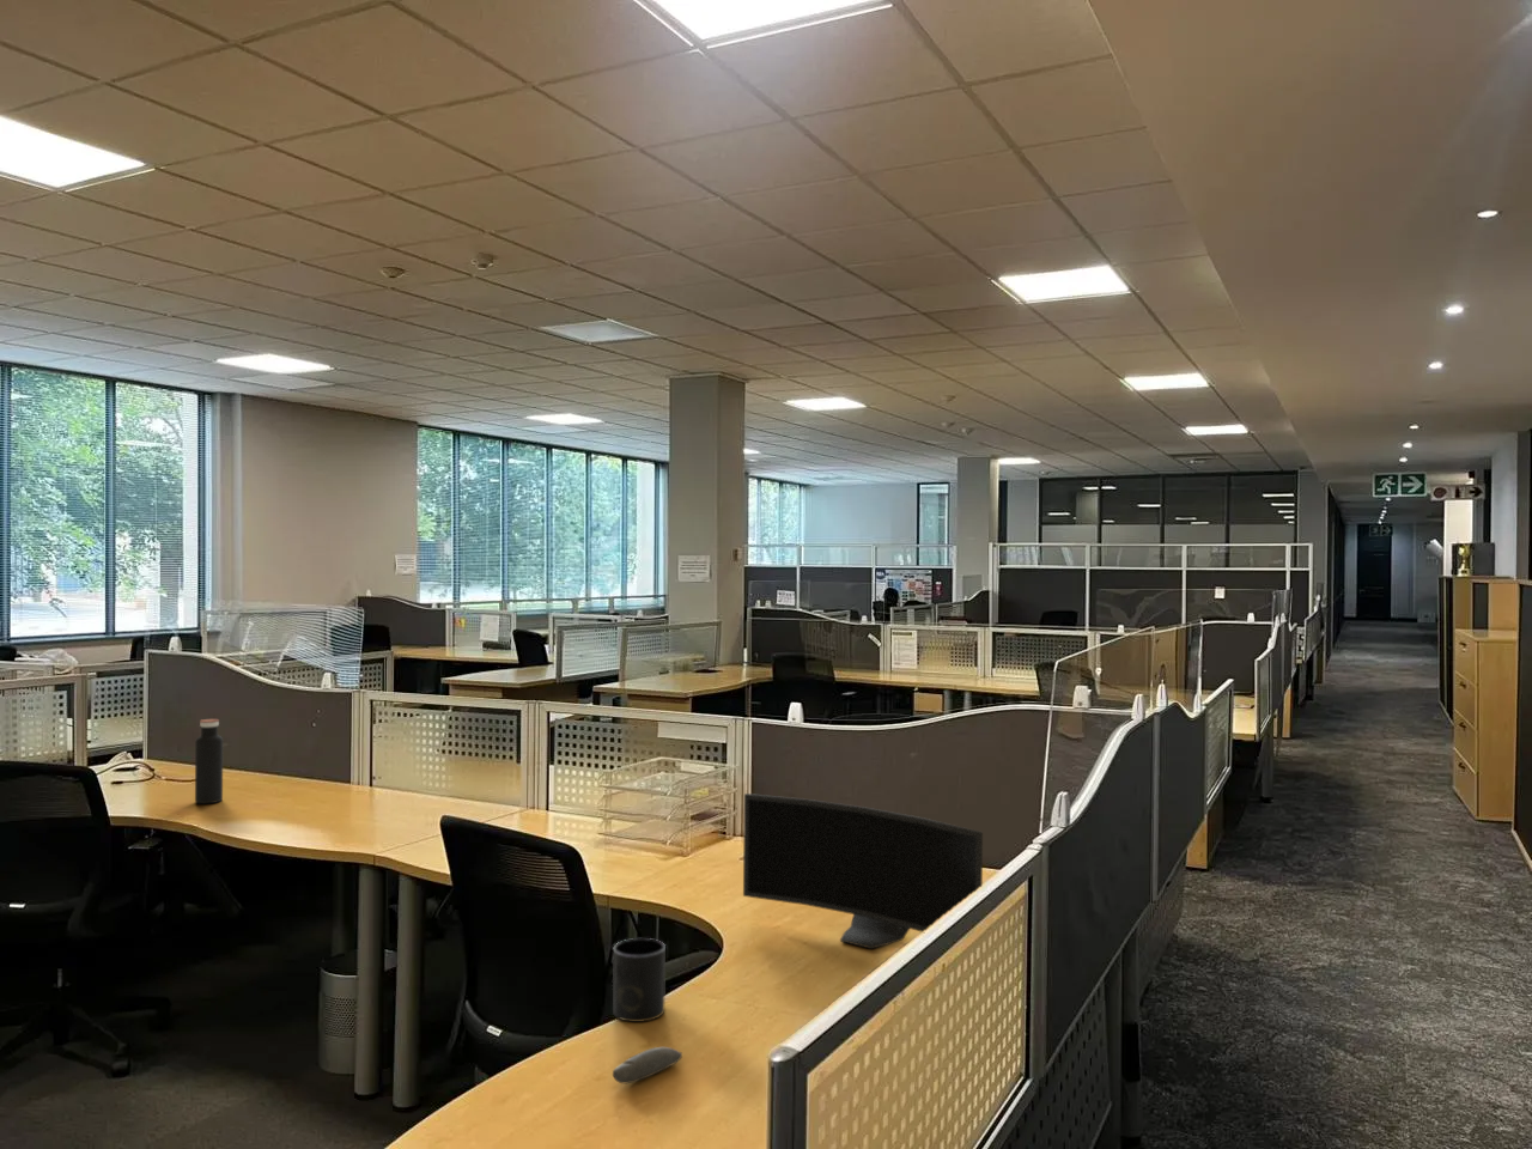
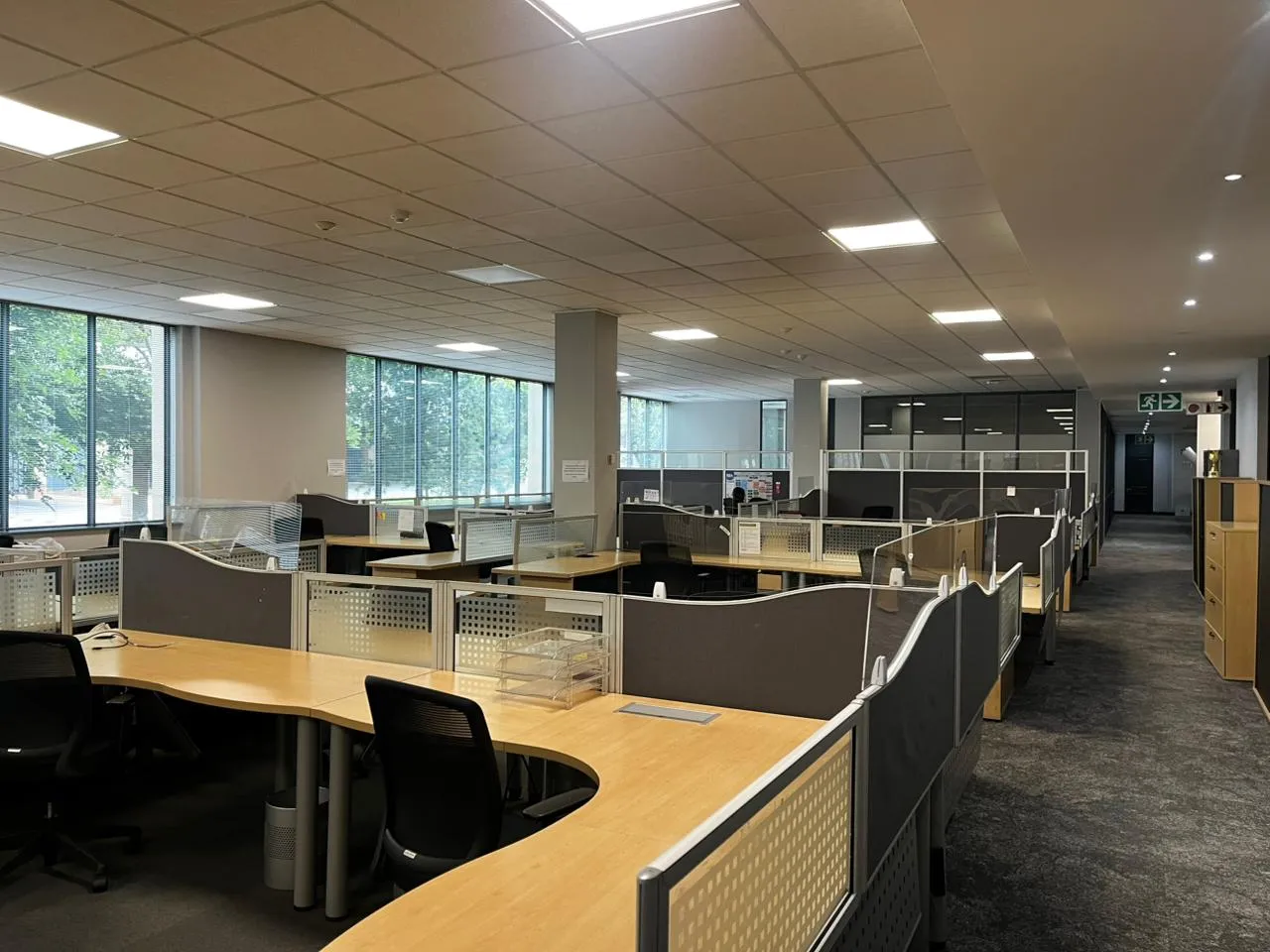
- mug [612,937,667,1023]
- monitor [742,792,984,950]
- computer mouse [612,1046,684,1084]
- water bottle [194,718,224,805]
